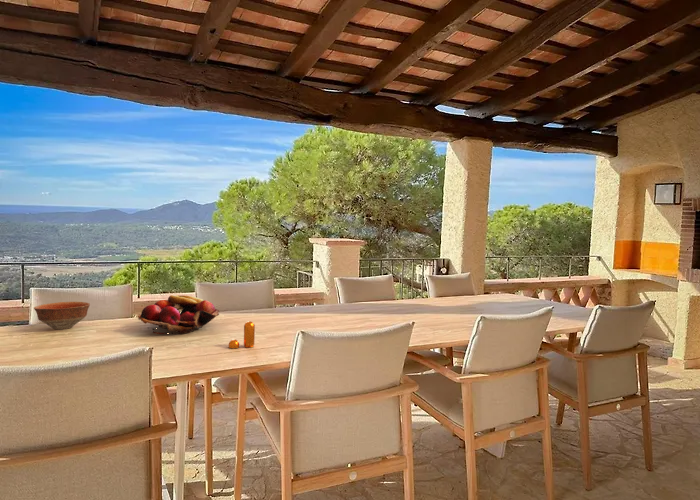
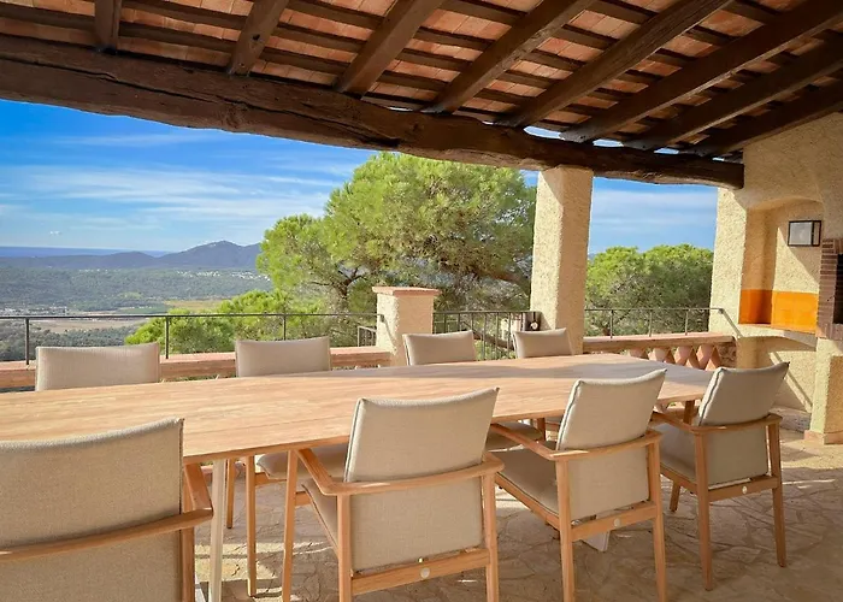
- fruit basket [137,294,220,335]
- bowl [33,301,91,330]
- pepper shaker [228,320,256,349]
